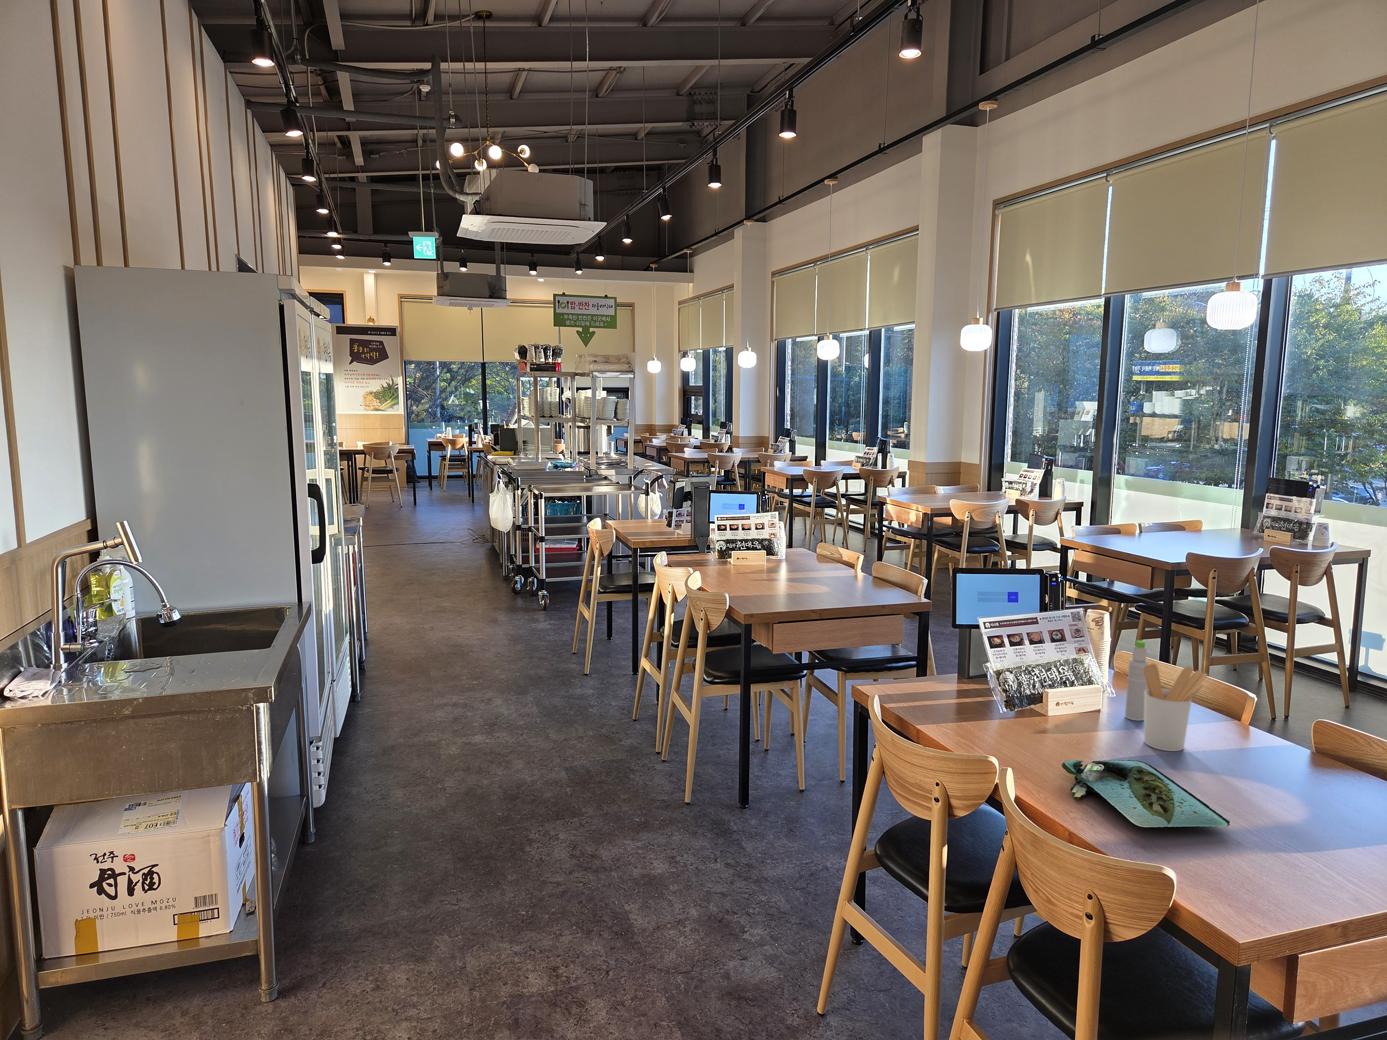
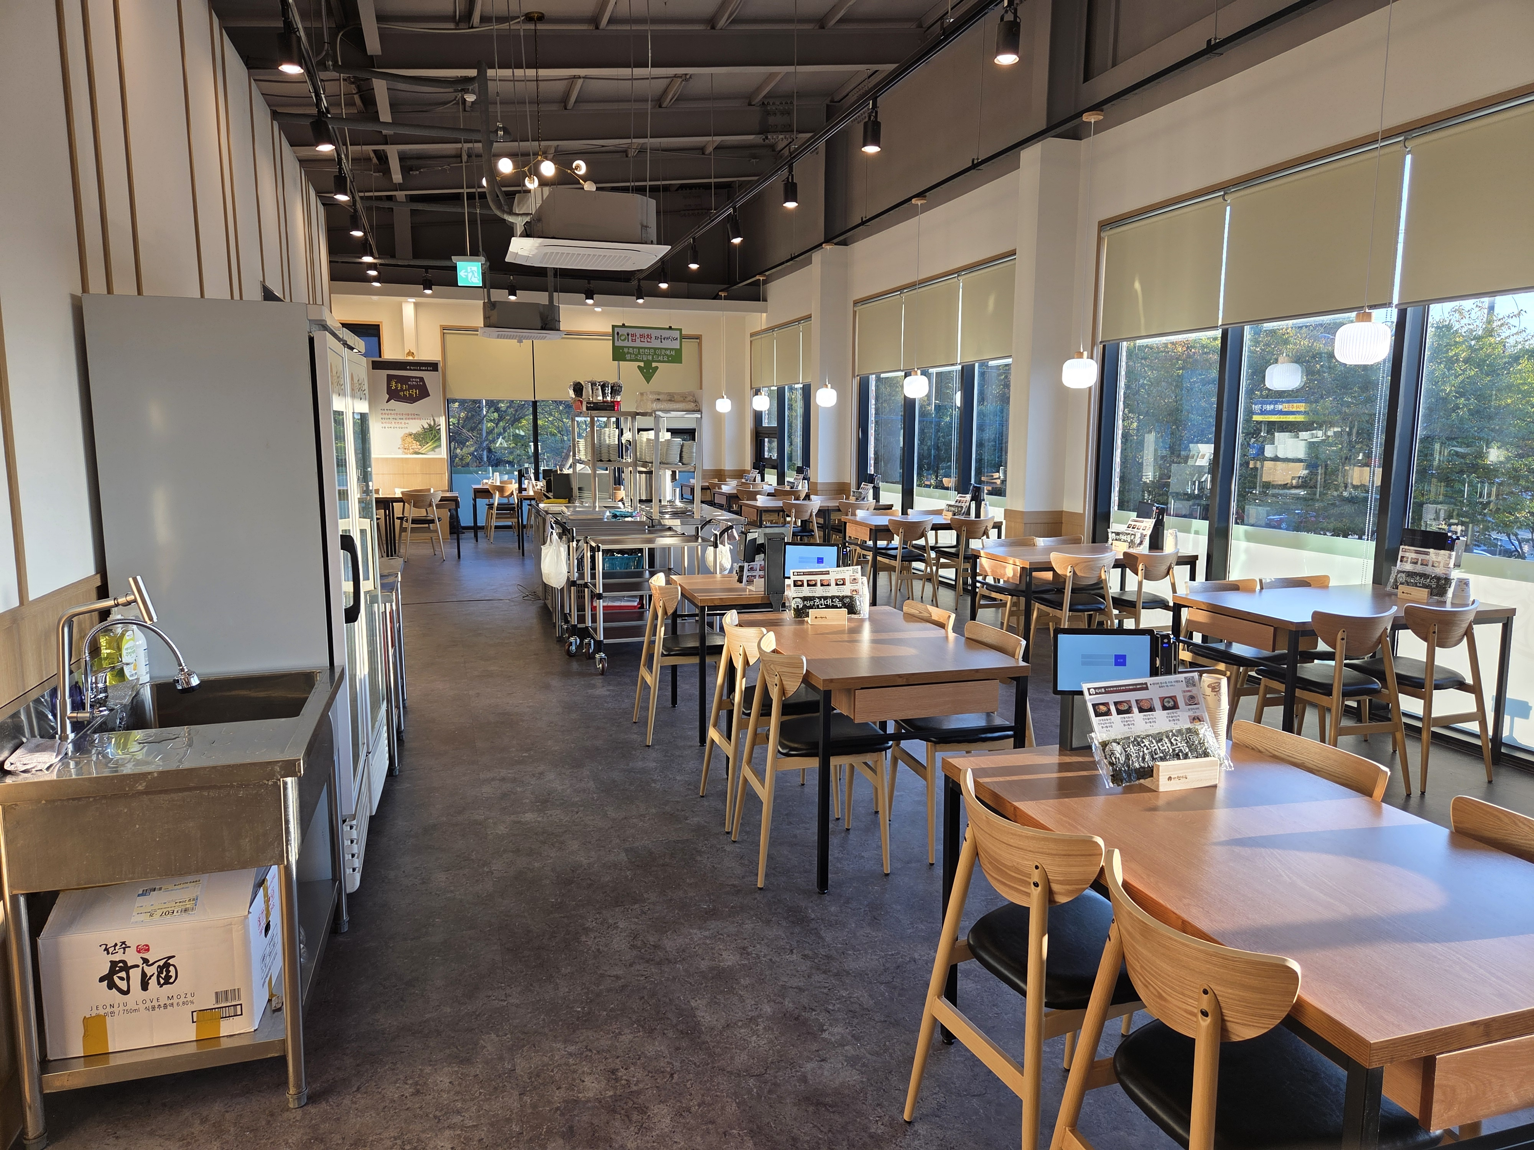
- bottle [1125,639,1149,721]
- utensil holder [1143,663,1208,752]
- platter [1062,760,1230,828]
